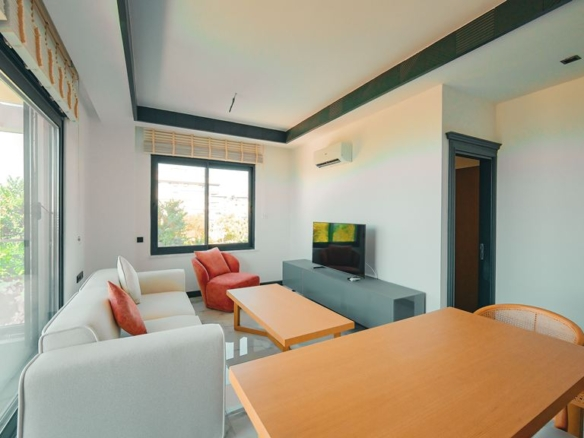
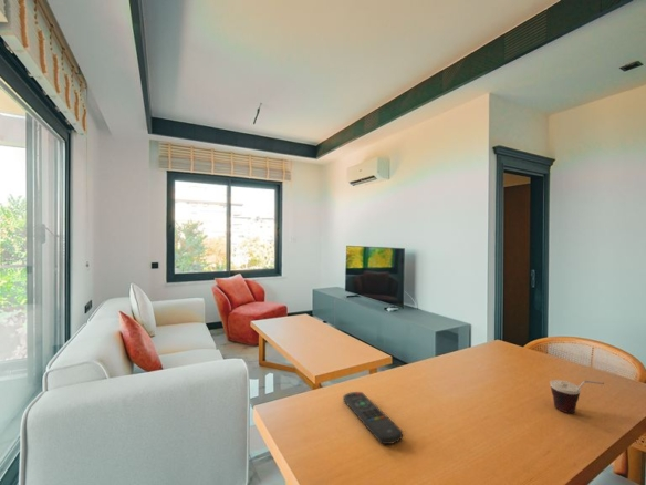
+ remote control [342,391,404,445]
+ cup [549,379,605,414]
